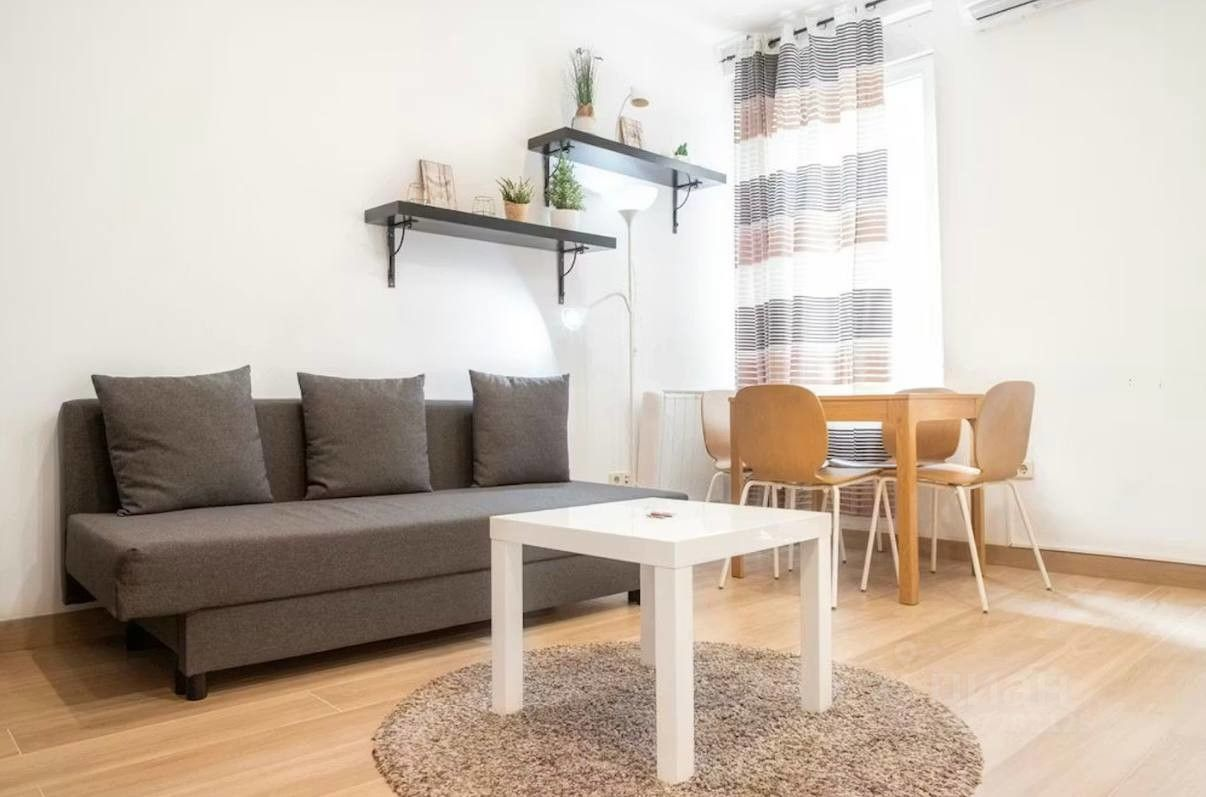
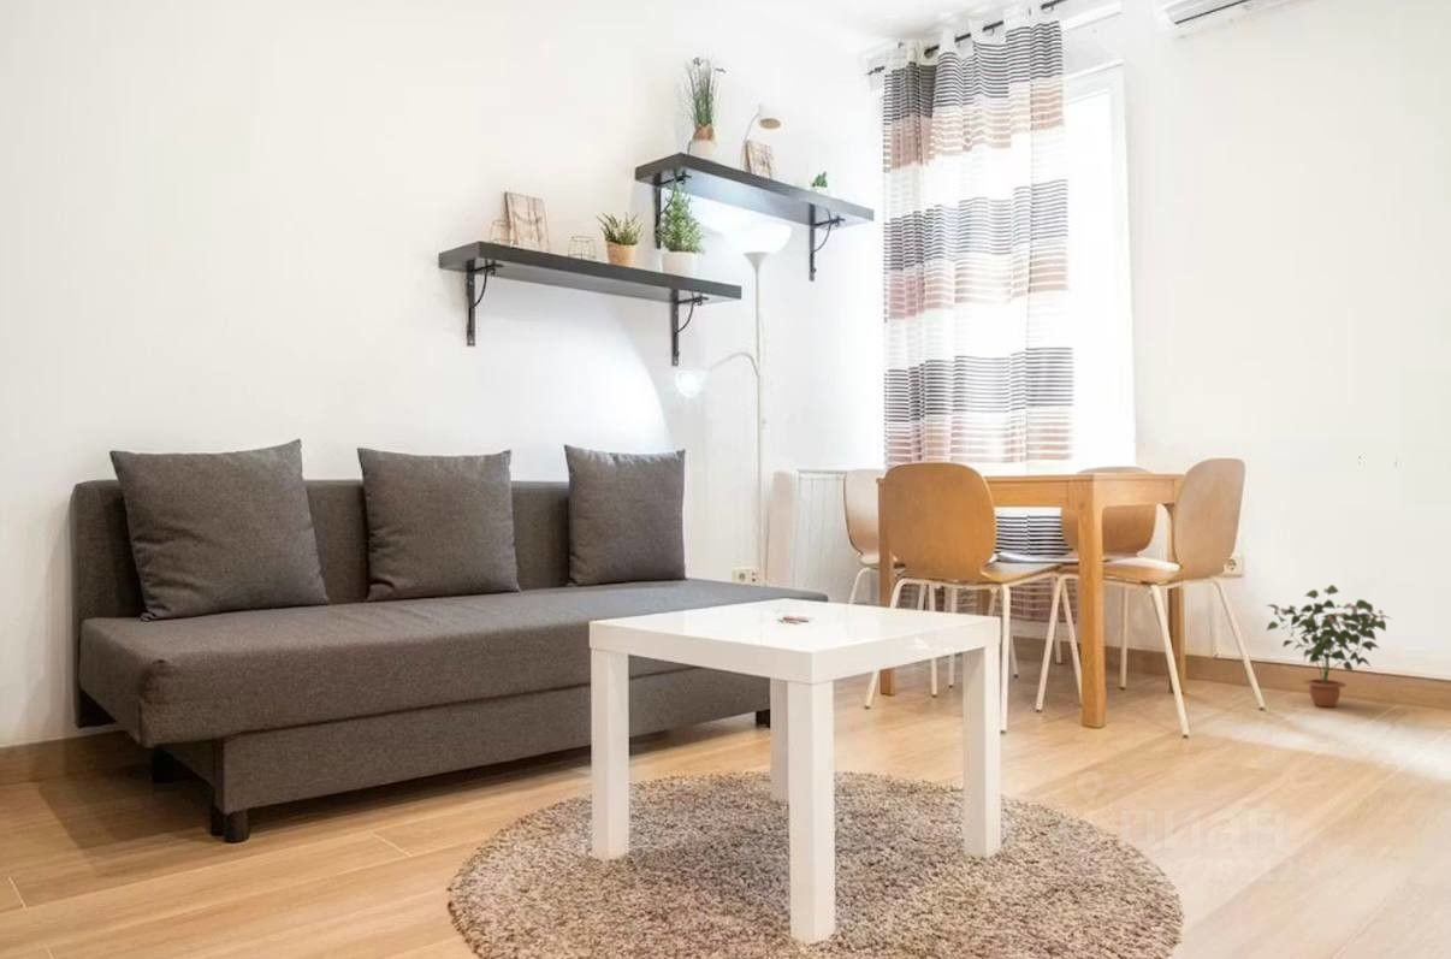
+ potted plant [1265,584,1393,709]
